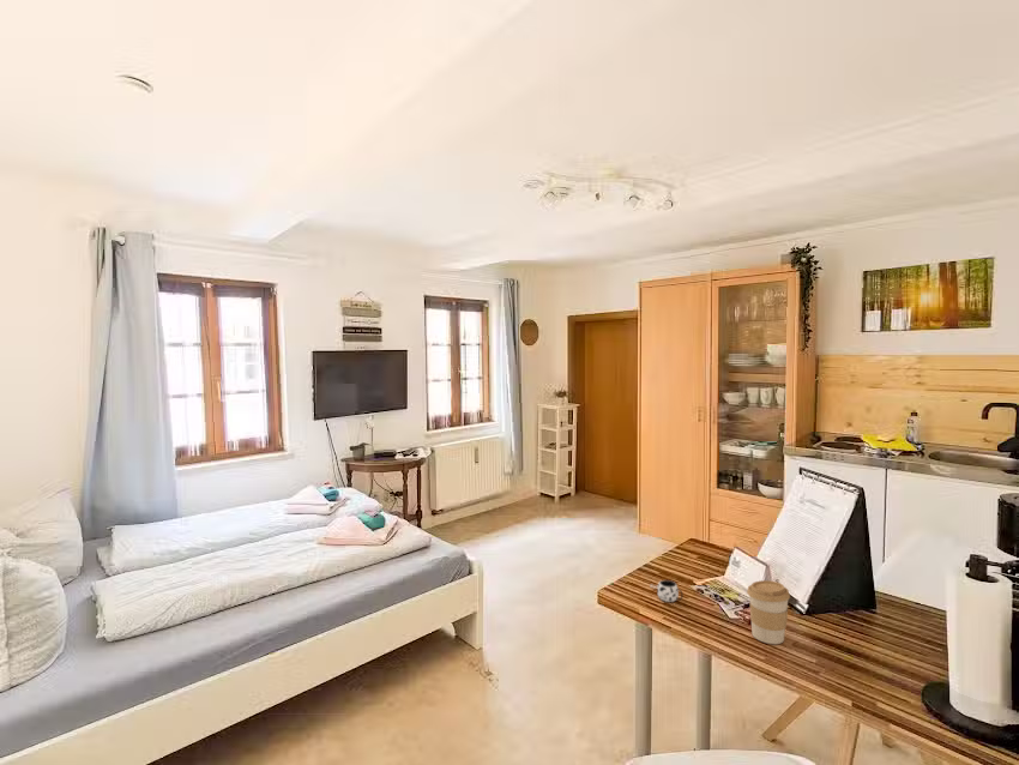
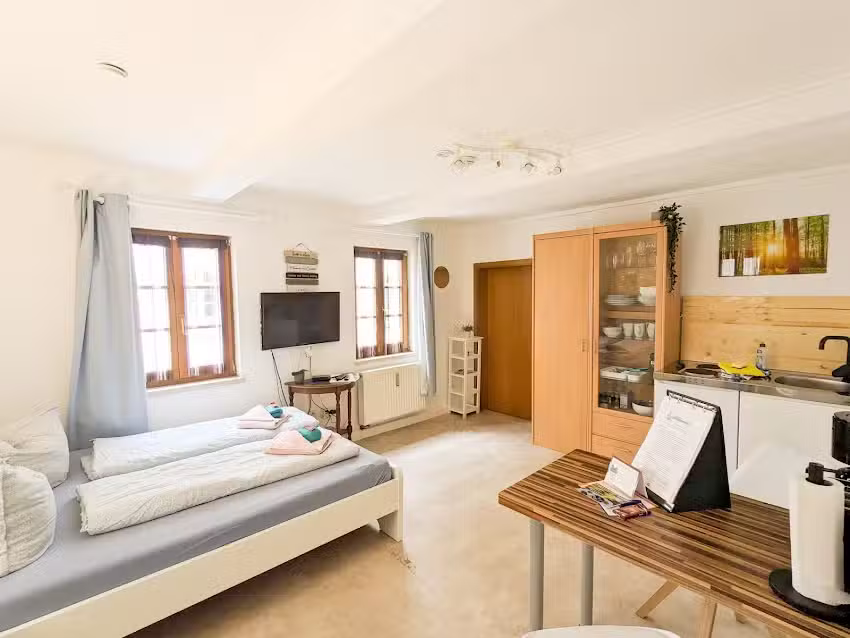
- mug [649,579,683,603]
- coffee cup [746,579,791,645]
